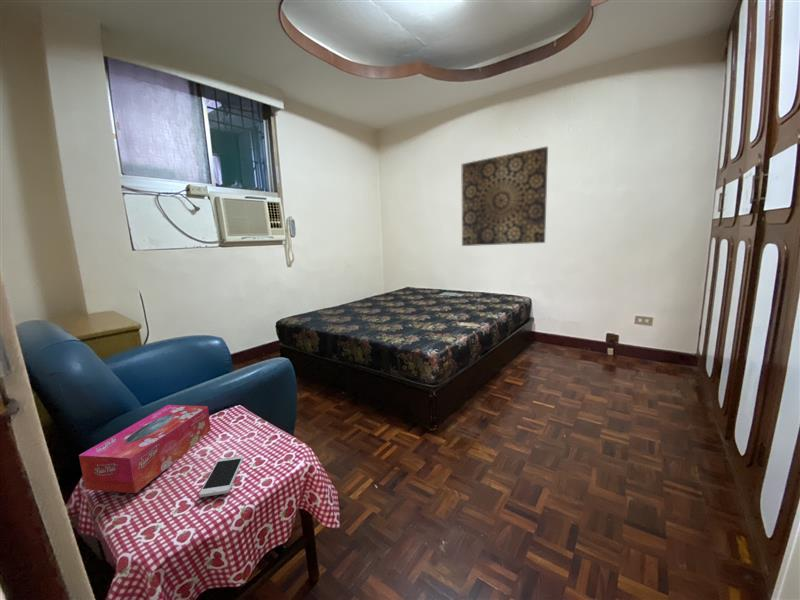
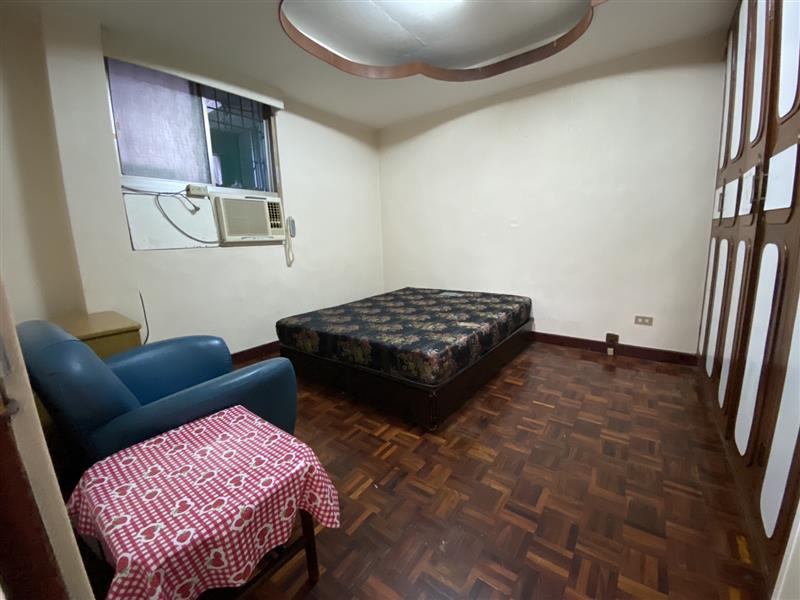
- wall art [461,145,549,247]
- smartphone [198,455,244,498]
- tissue box [78,404,212,494]
